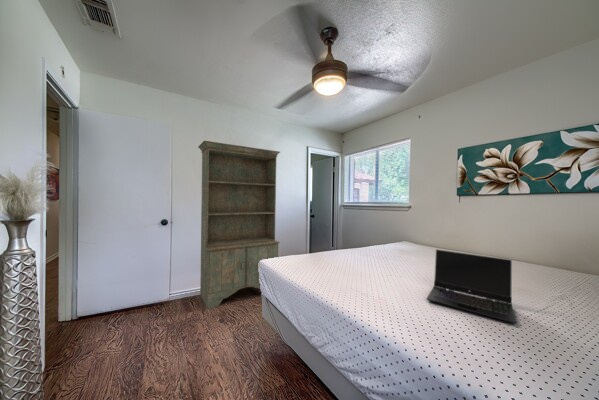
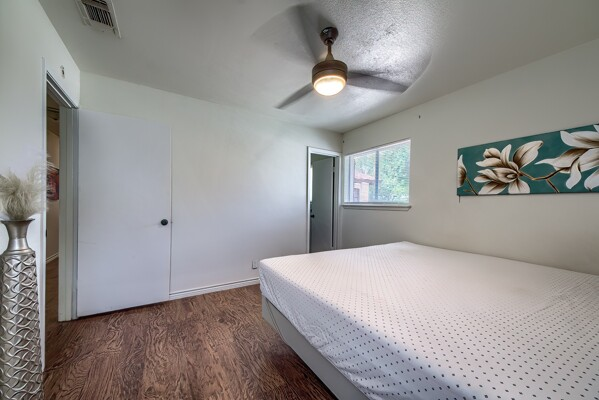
- laptop computer [426,248,518,324]
- bookshelf [197,140,281,310]
